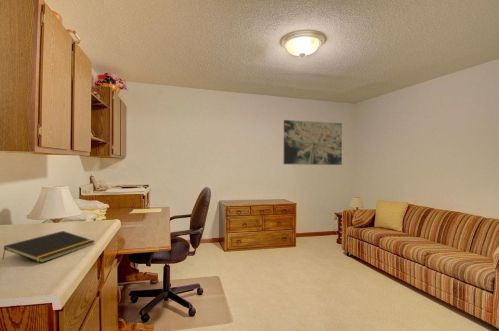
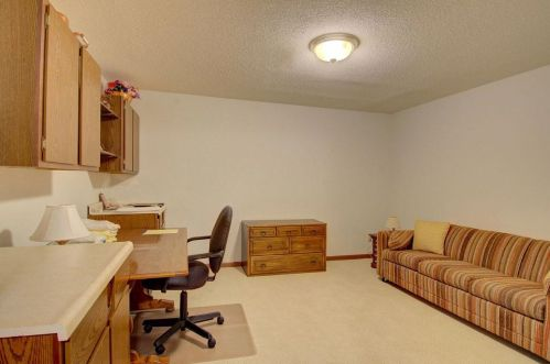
- wall art [283,119,343,166]
- notepad [1,230,96,264]
